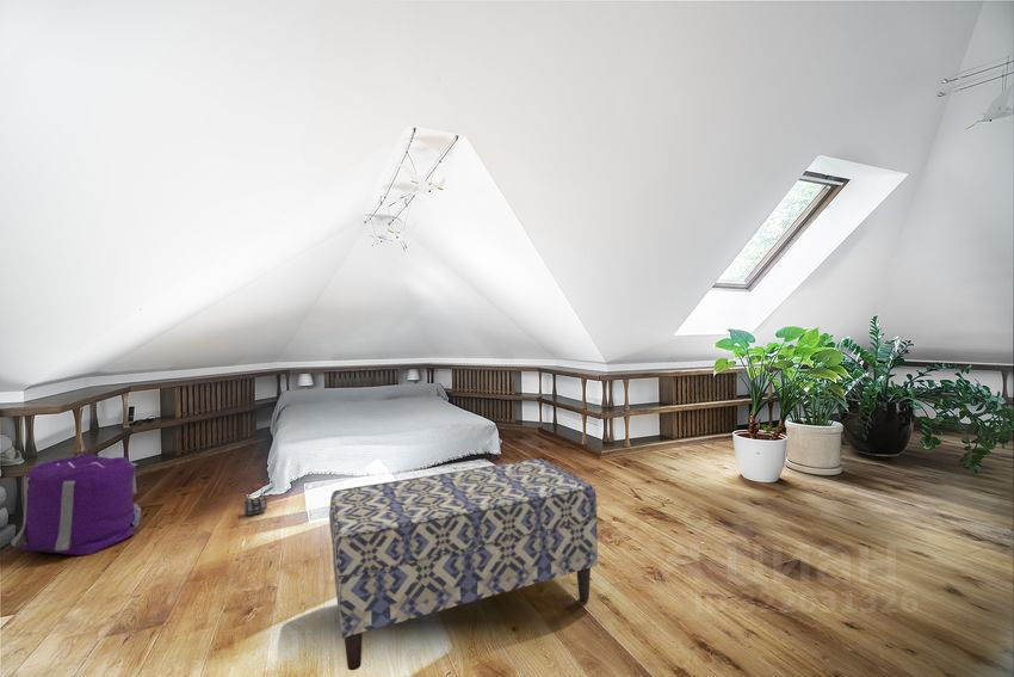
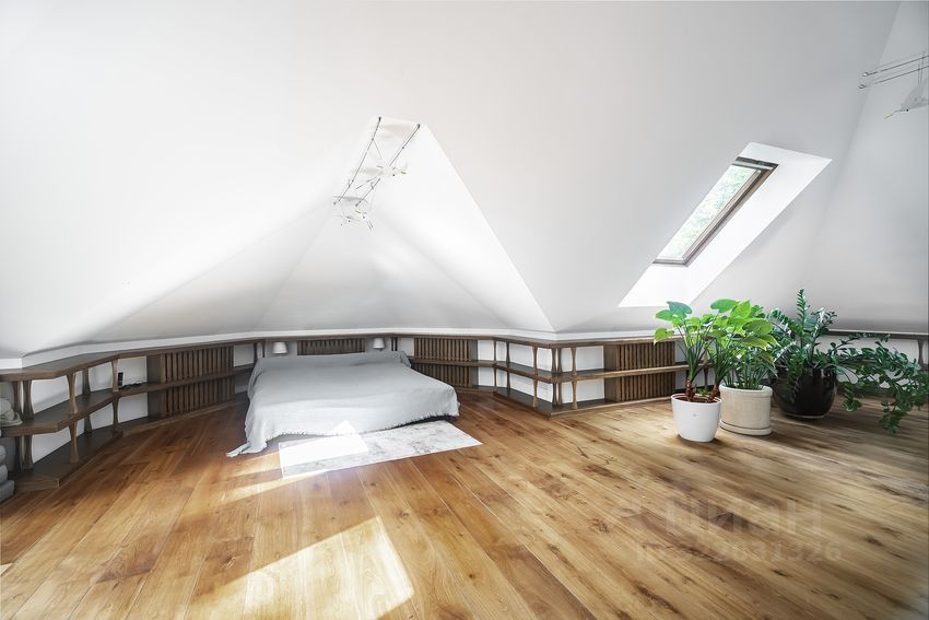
- backpack [10,453,142,556]
- bag [242,482,268,516]
- bench [328,457,599,671]
